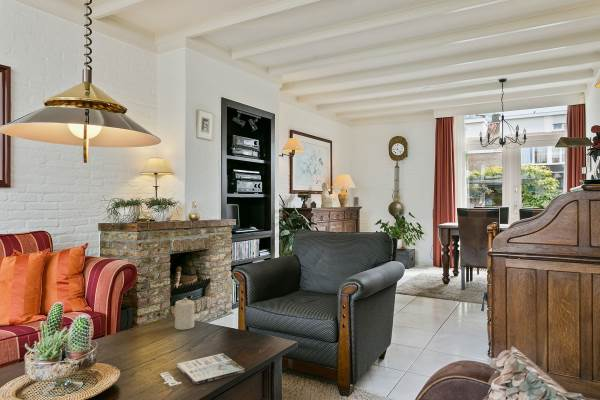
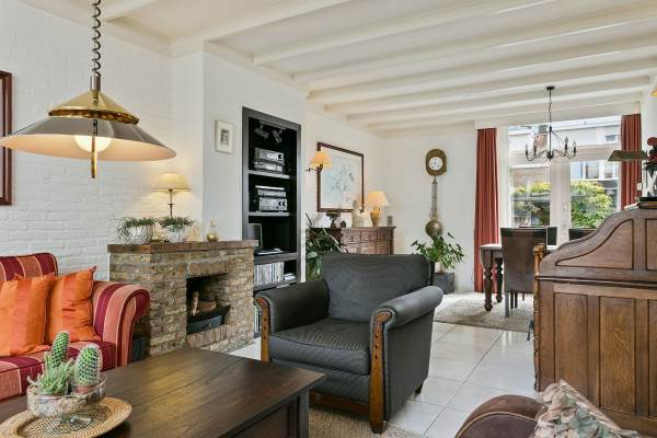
- candle [174,297,195,331]
- magazine [159,352,245,387]
